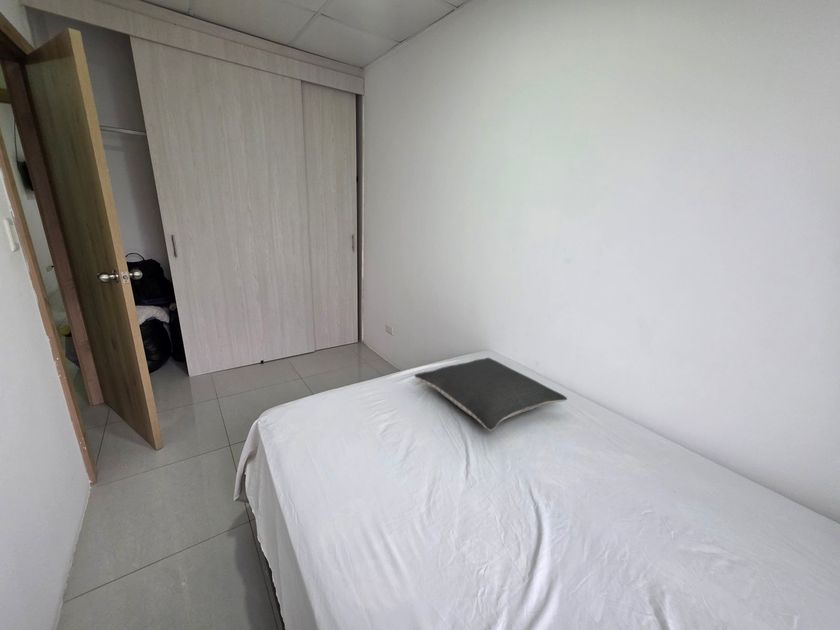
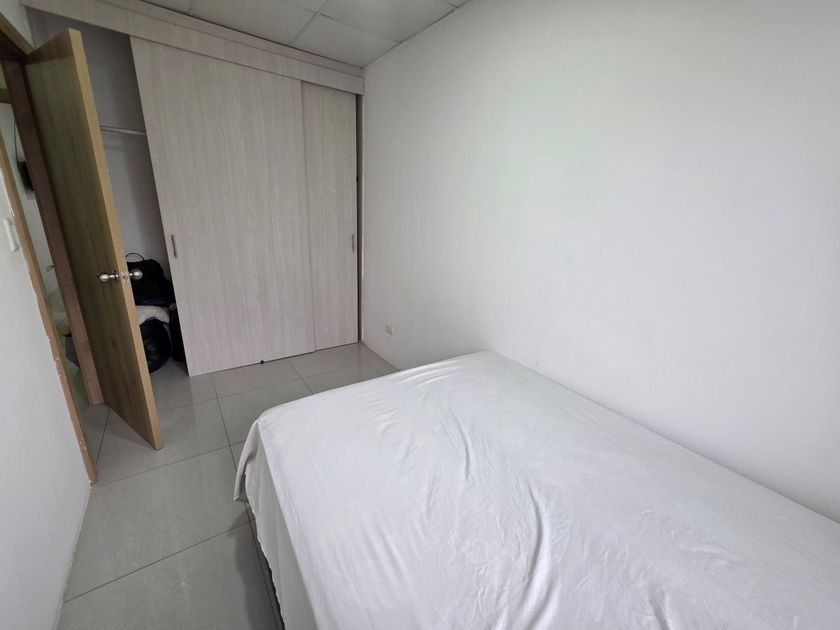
- pillow [413,357,568,431]
